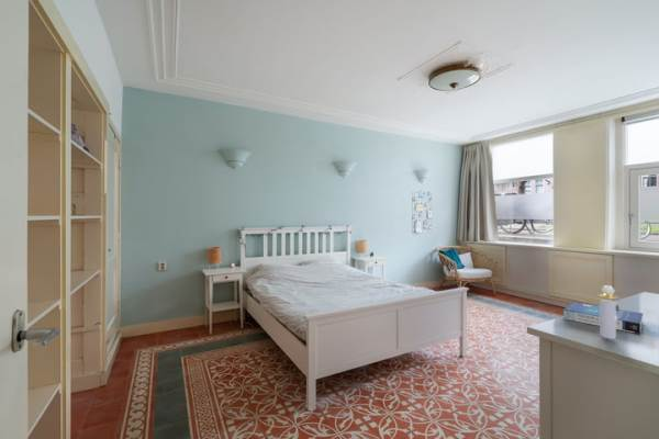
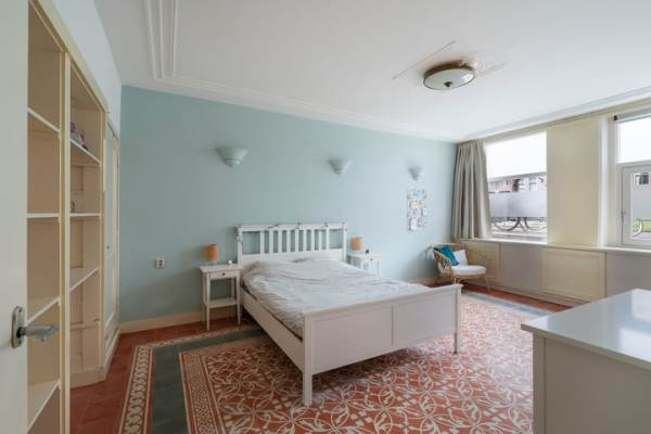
- perfume bottle [596,284,619,340]
- book [562,301,644,335]
